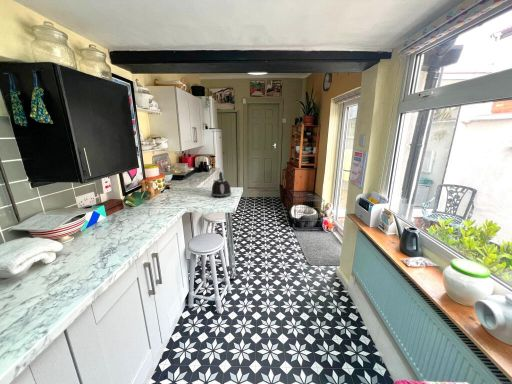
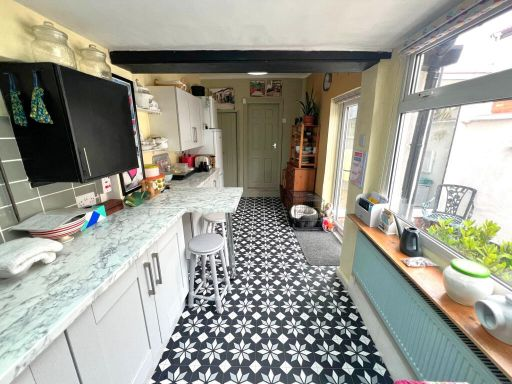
- kettle [210,170,232,198]
